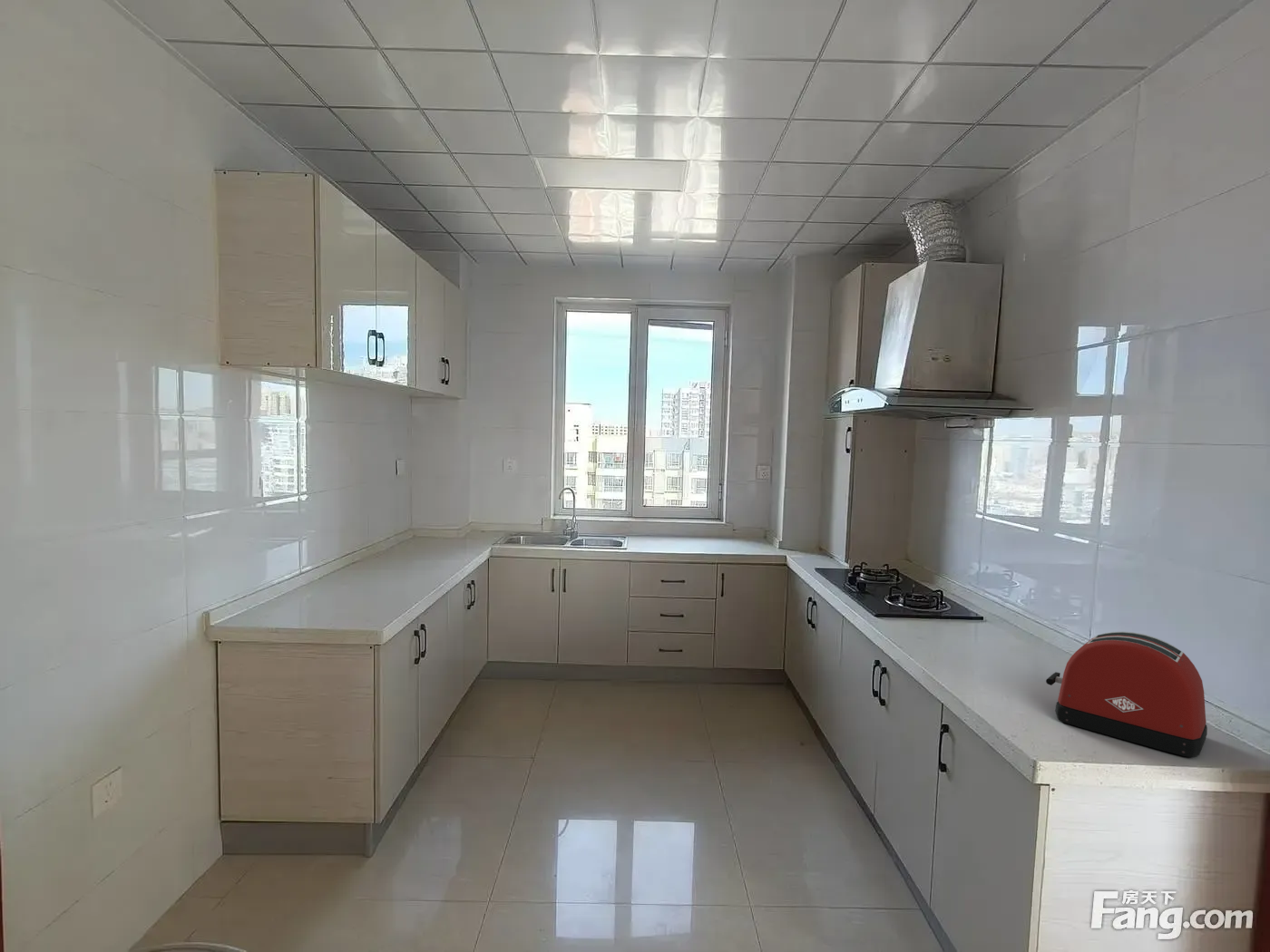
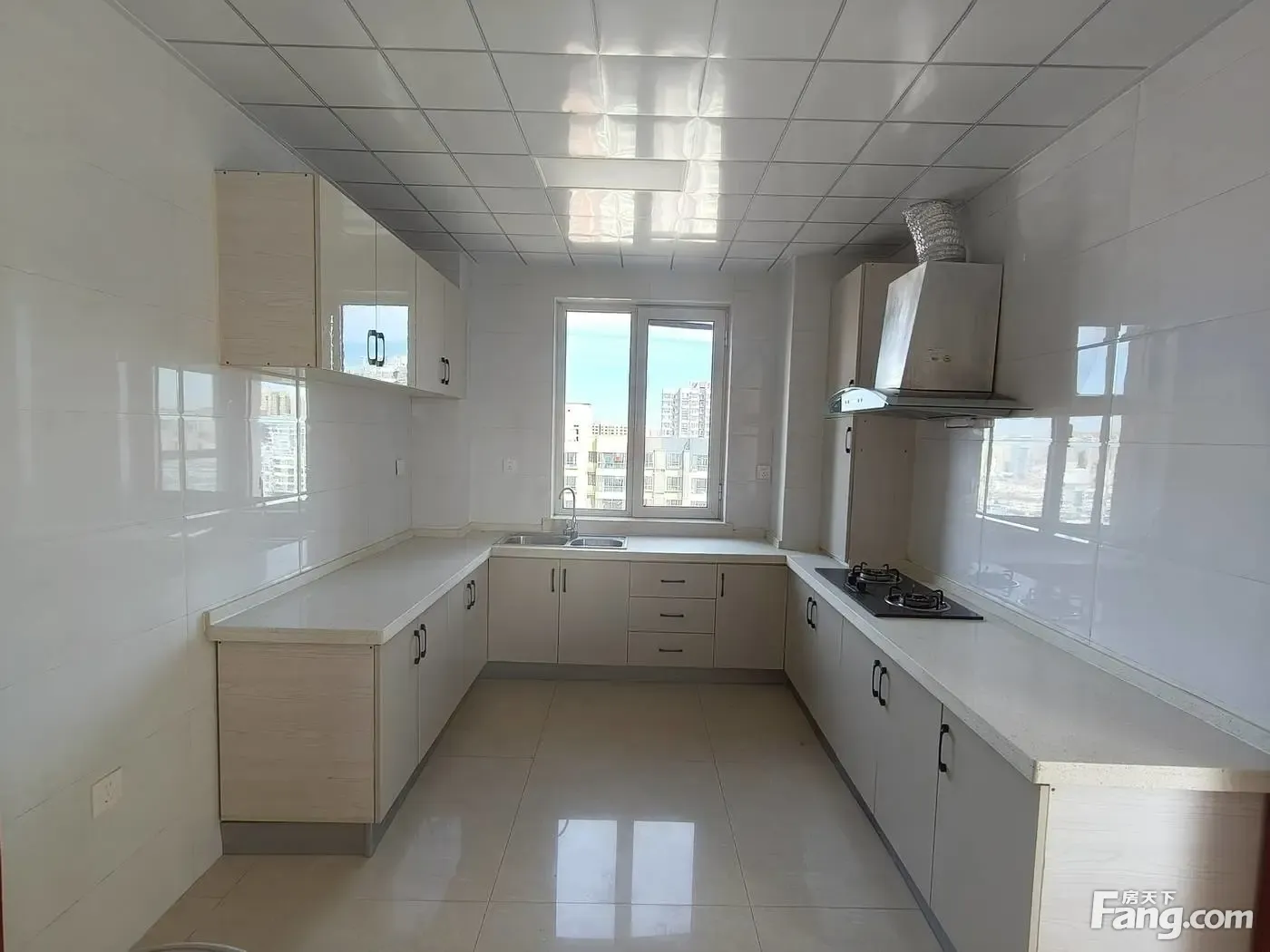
- toaster [1045,631,1208,758]
